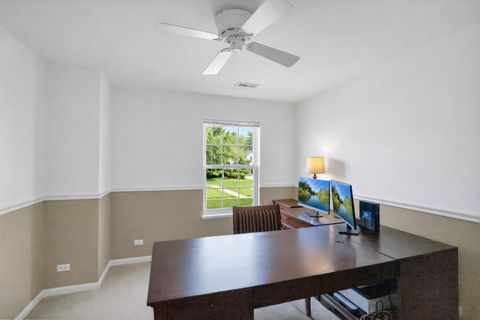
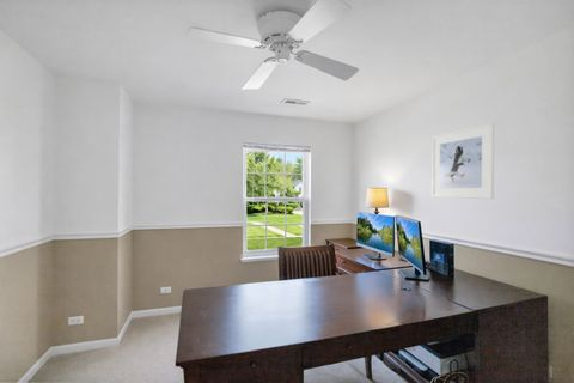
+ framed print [430,122,495,200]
